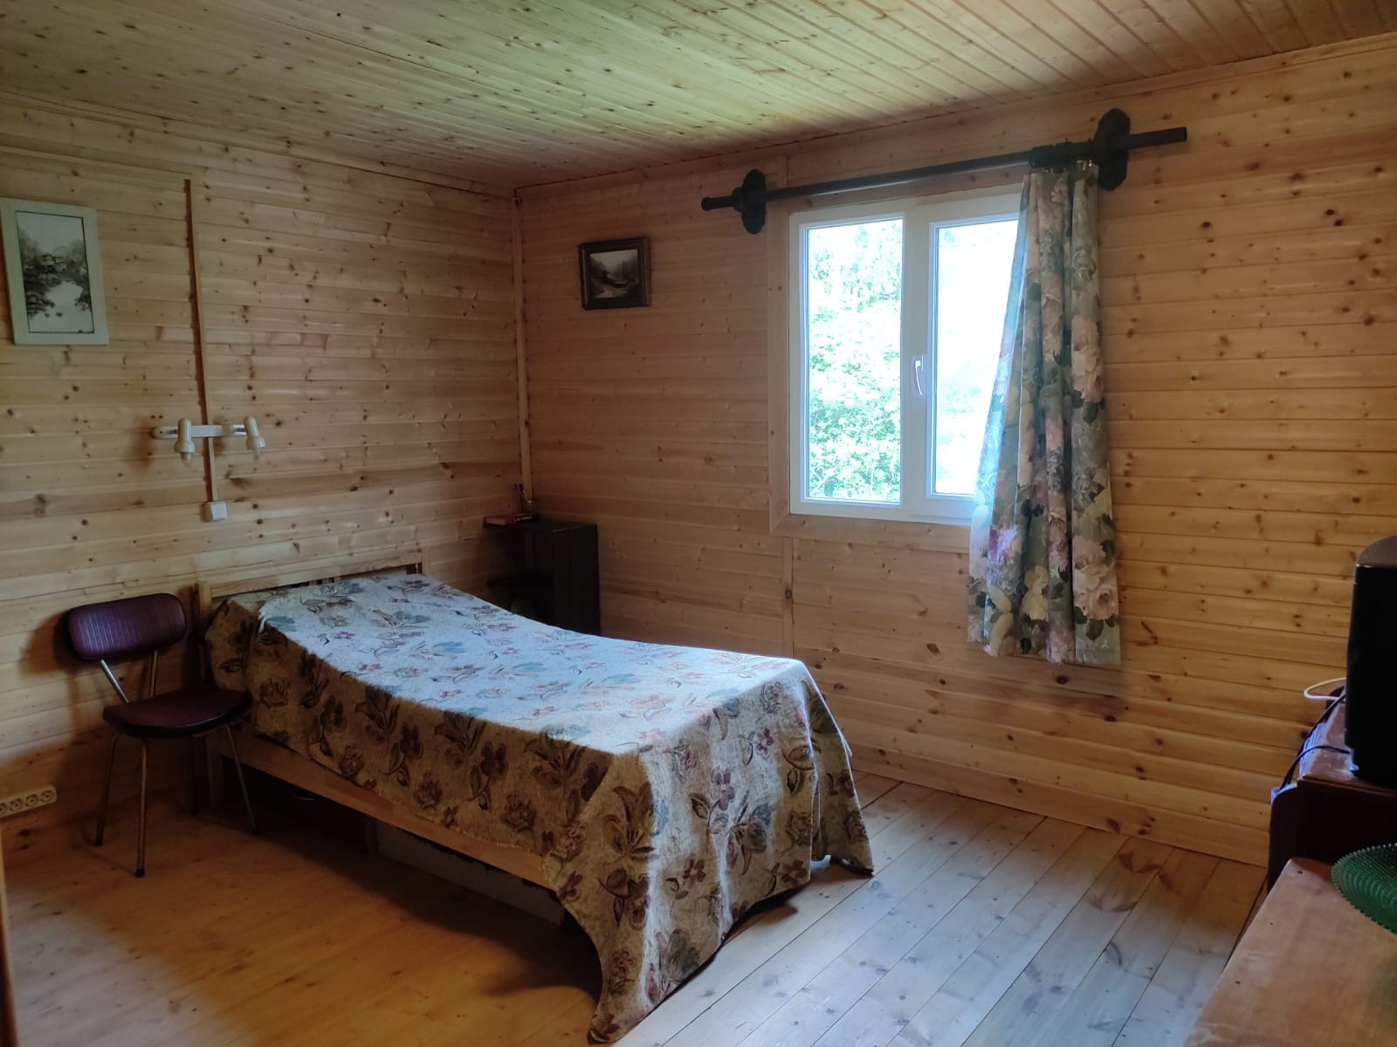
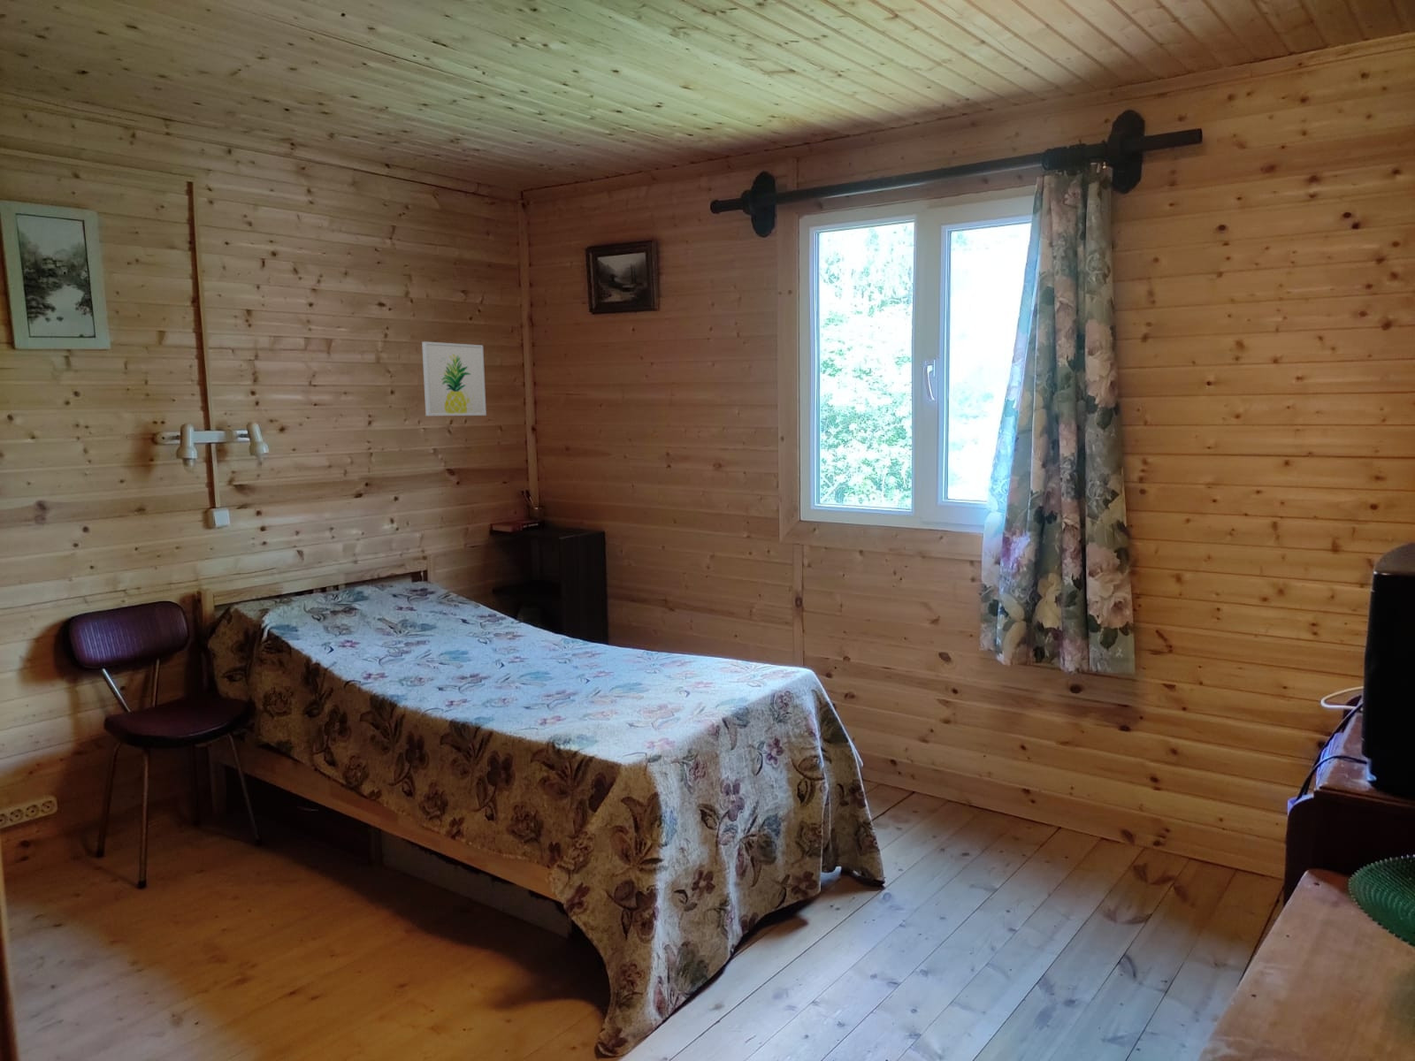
+ wall art [421,340,487,417]
